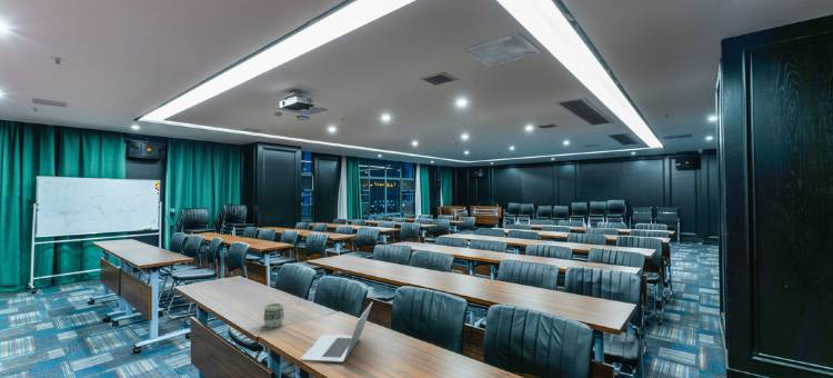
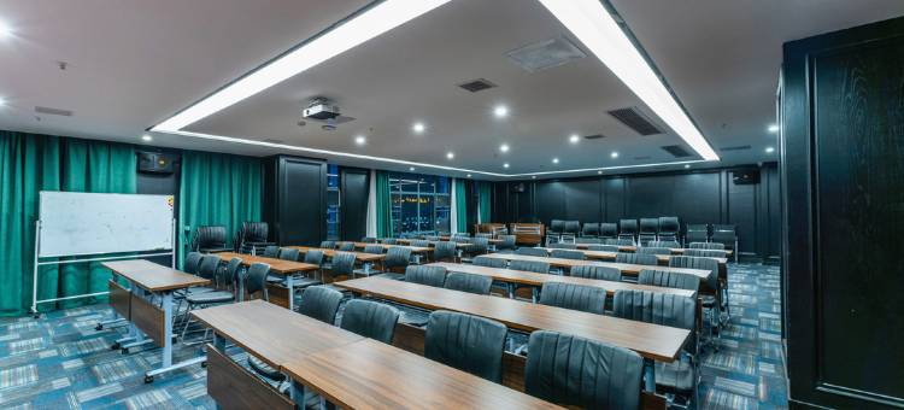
- laptop [300,300,374,364]
- cup [262,302,285,329]
